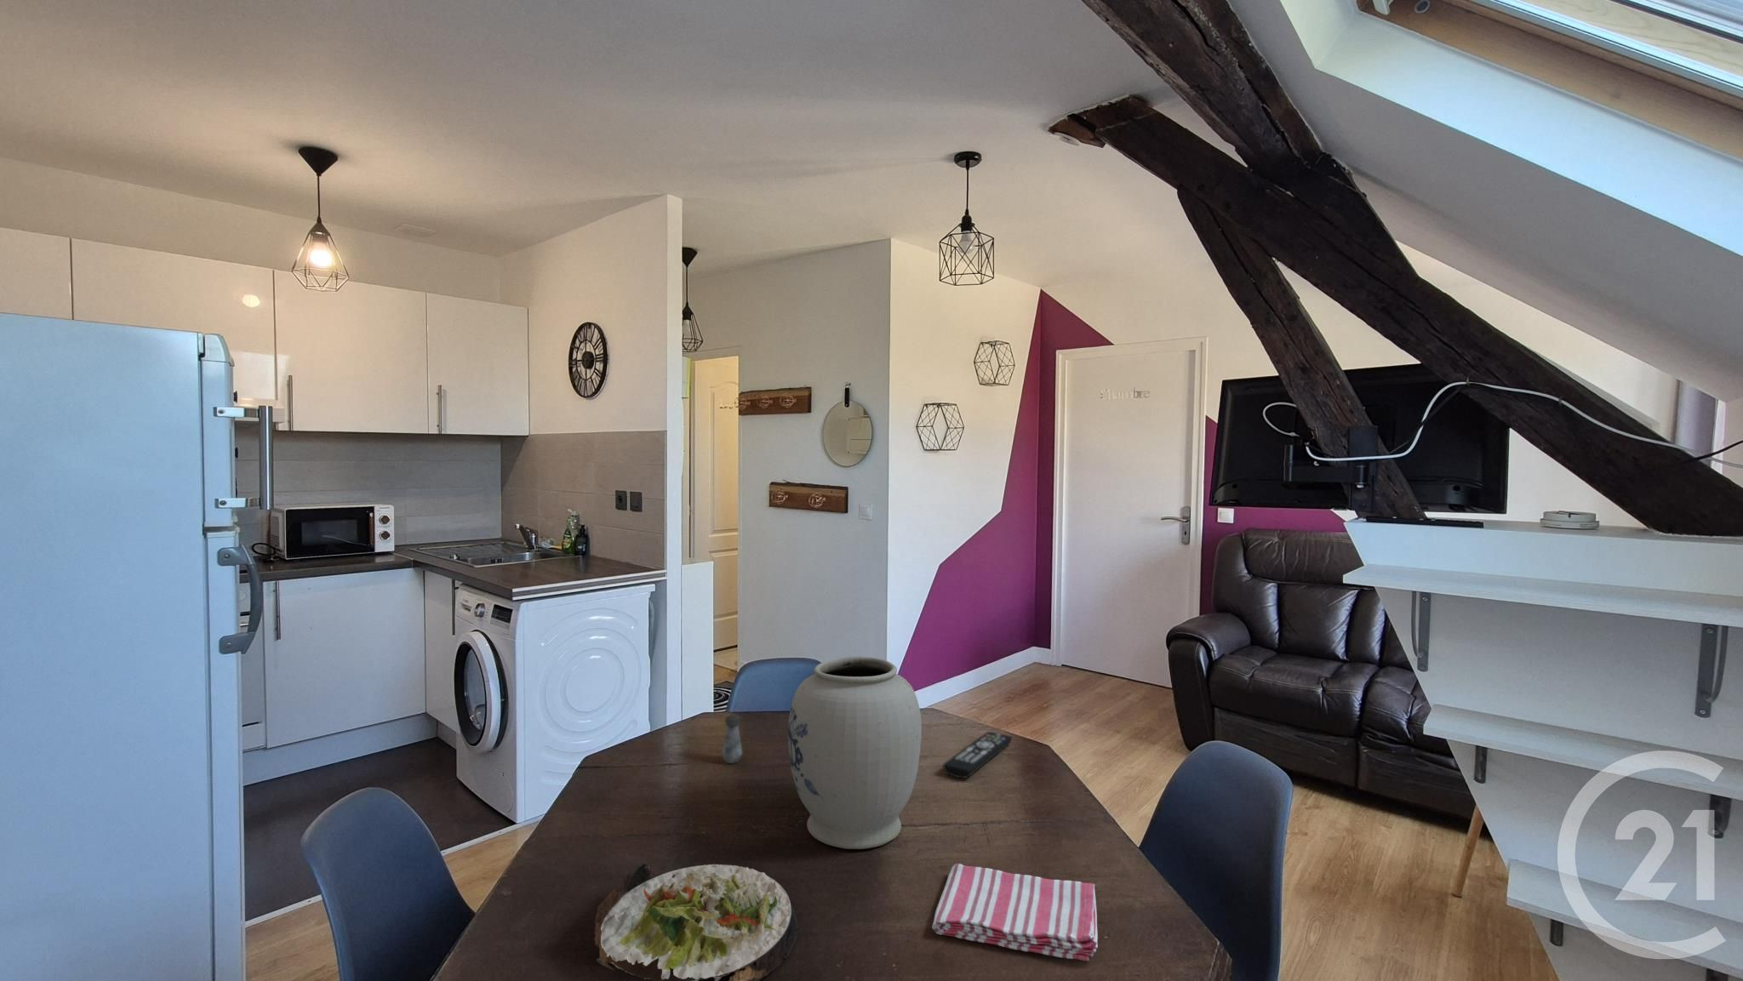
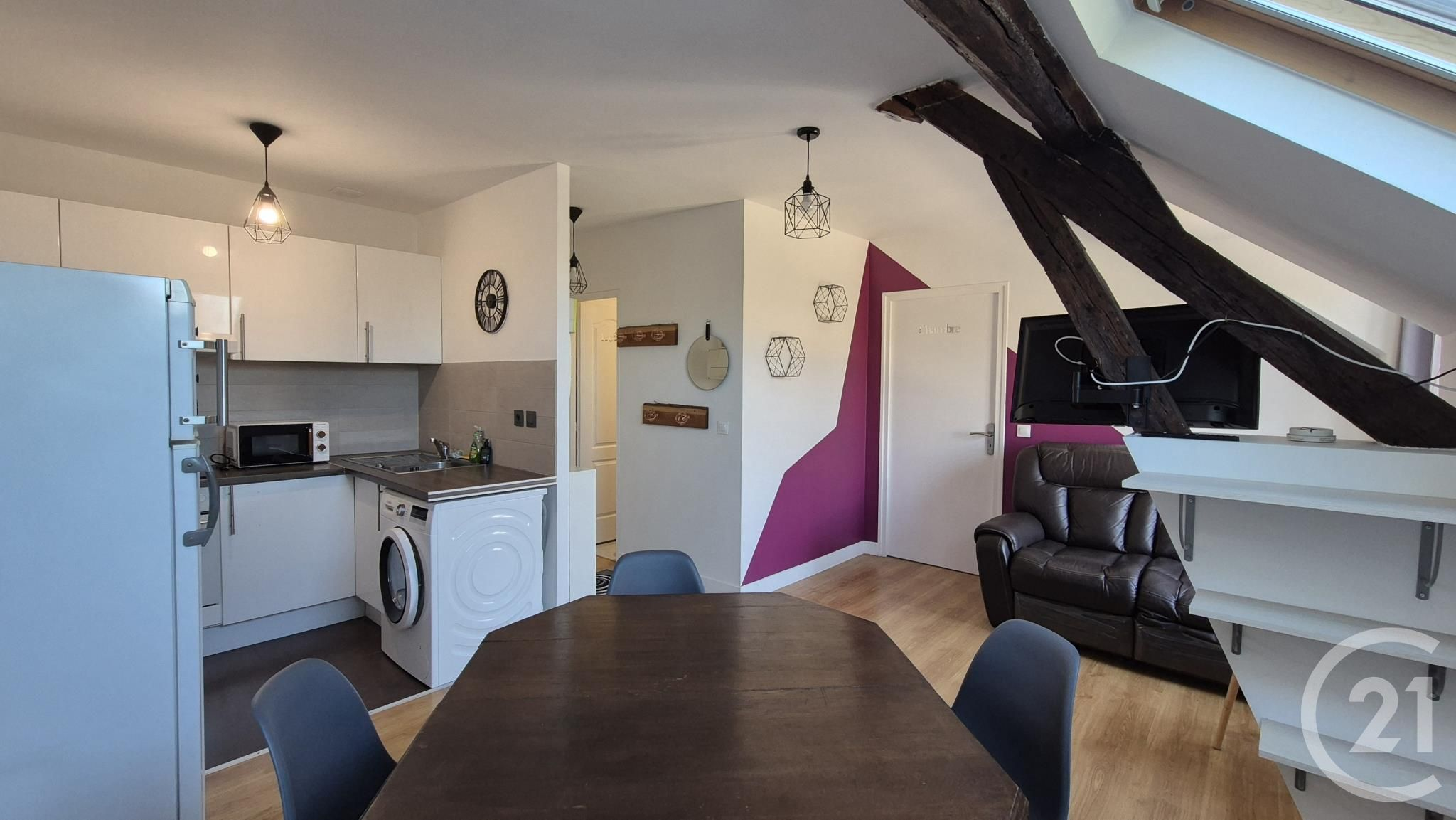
- remote control [942,731,1013,779]
- vase [788,656,923,849]
- dish towel [931,863,1099,962]
- salt shaker [722,714,743,764]
- salad plate [594,863,800,981]
